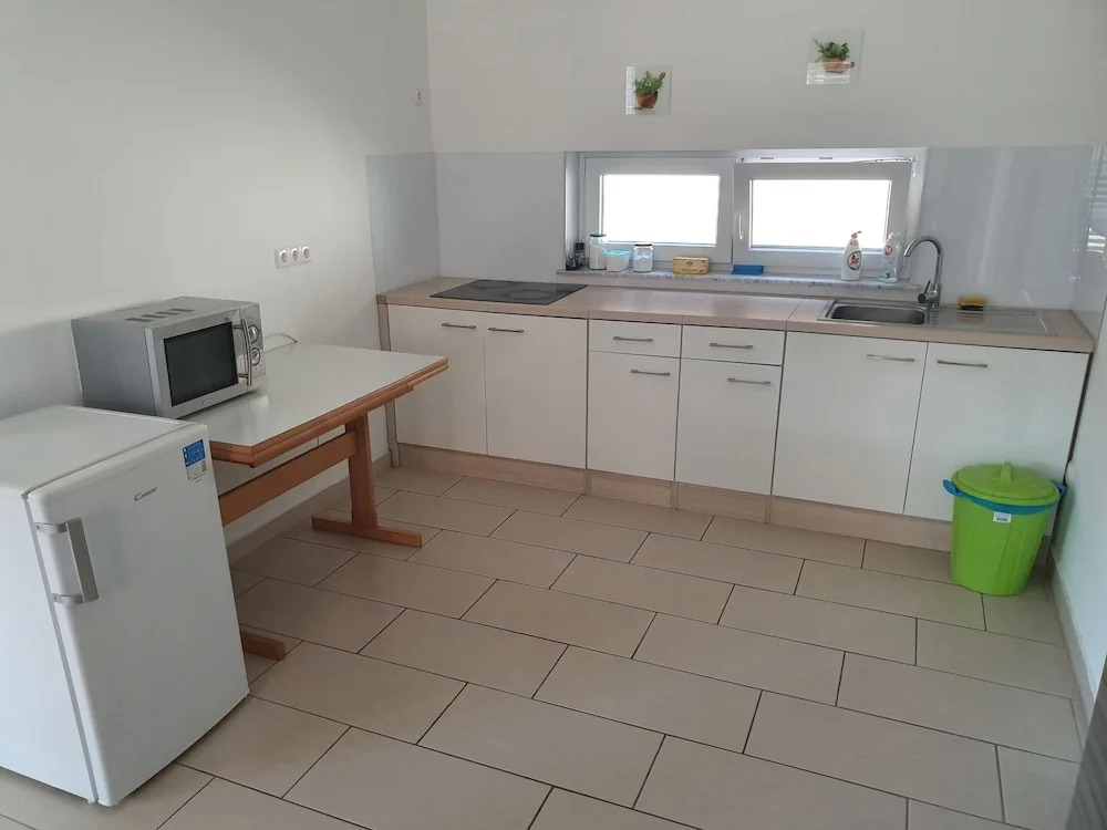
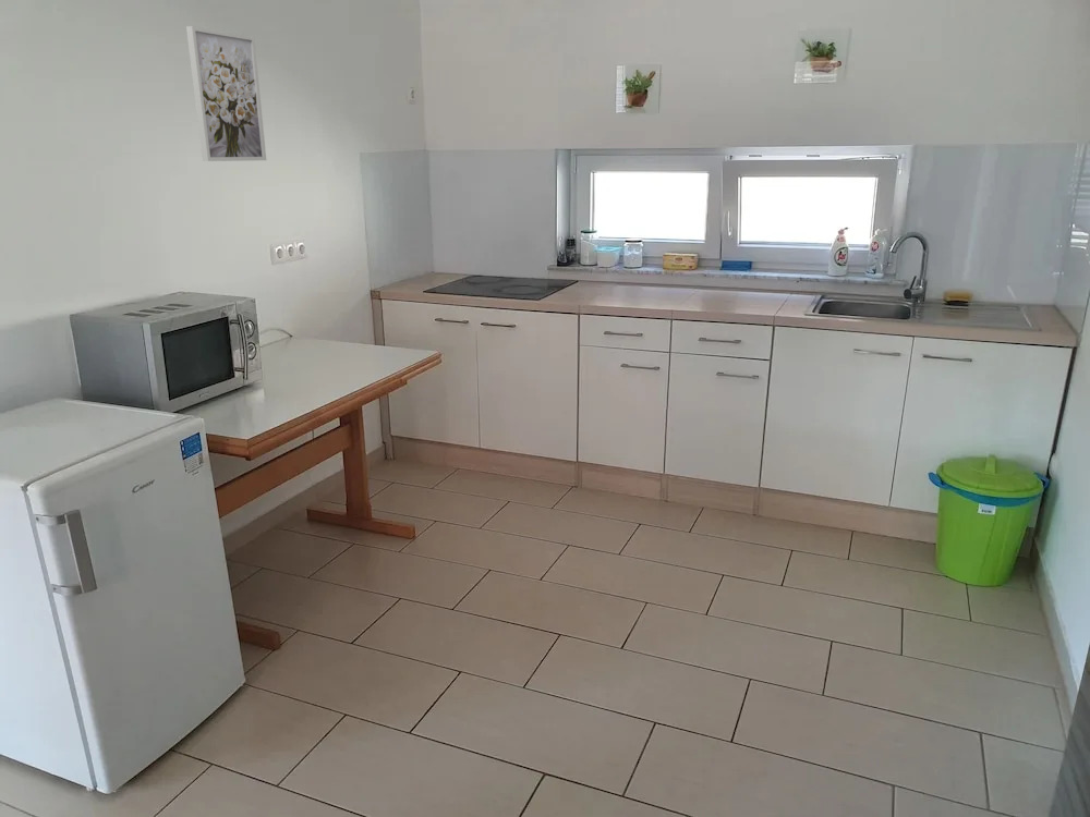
+ wall art [185,25,267,162]
